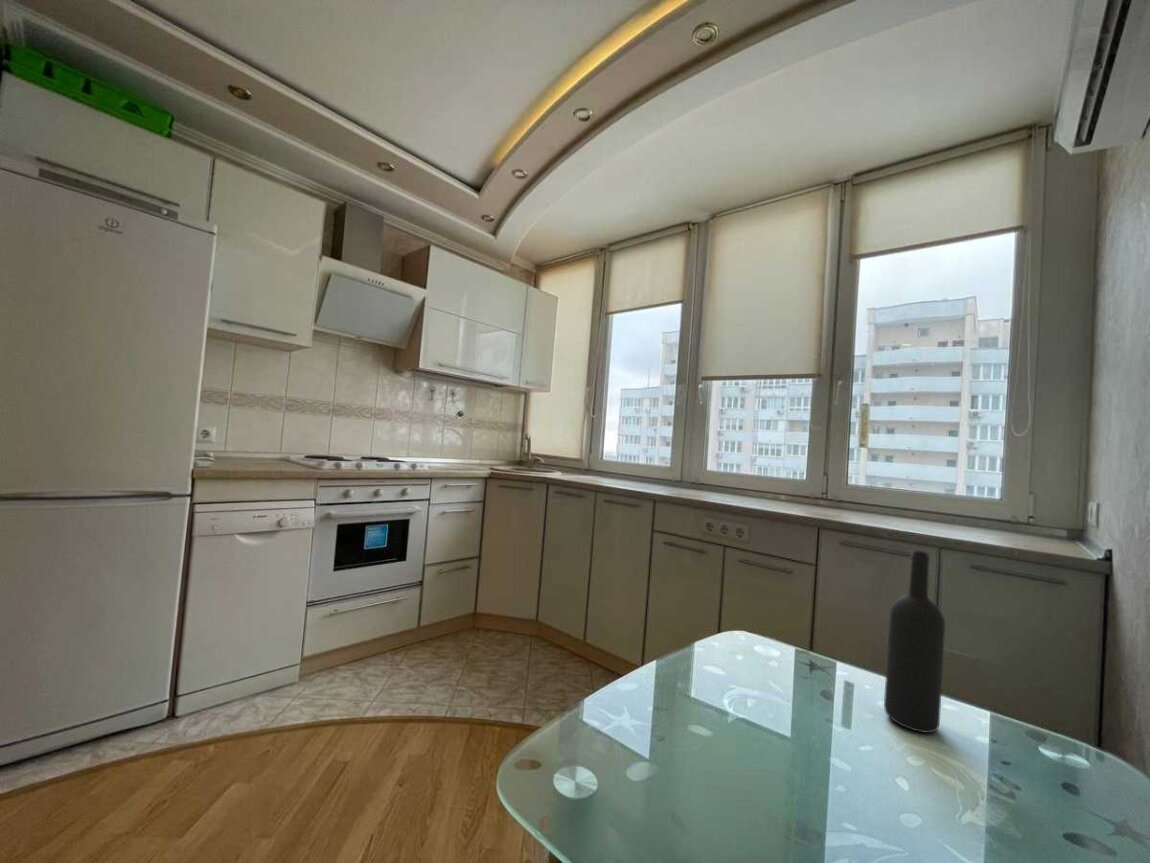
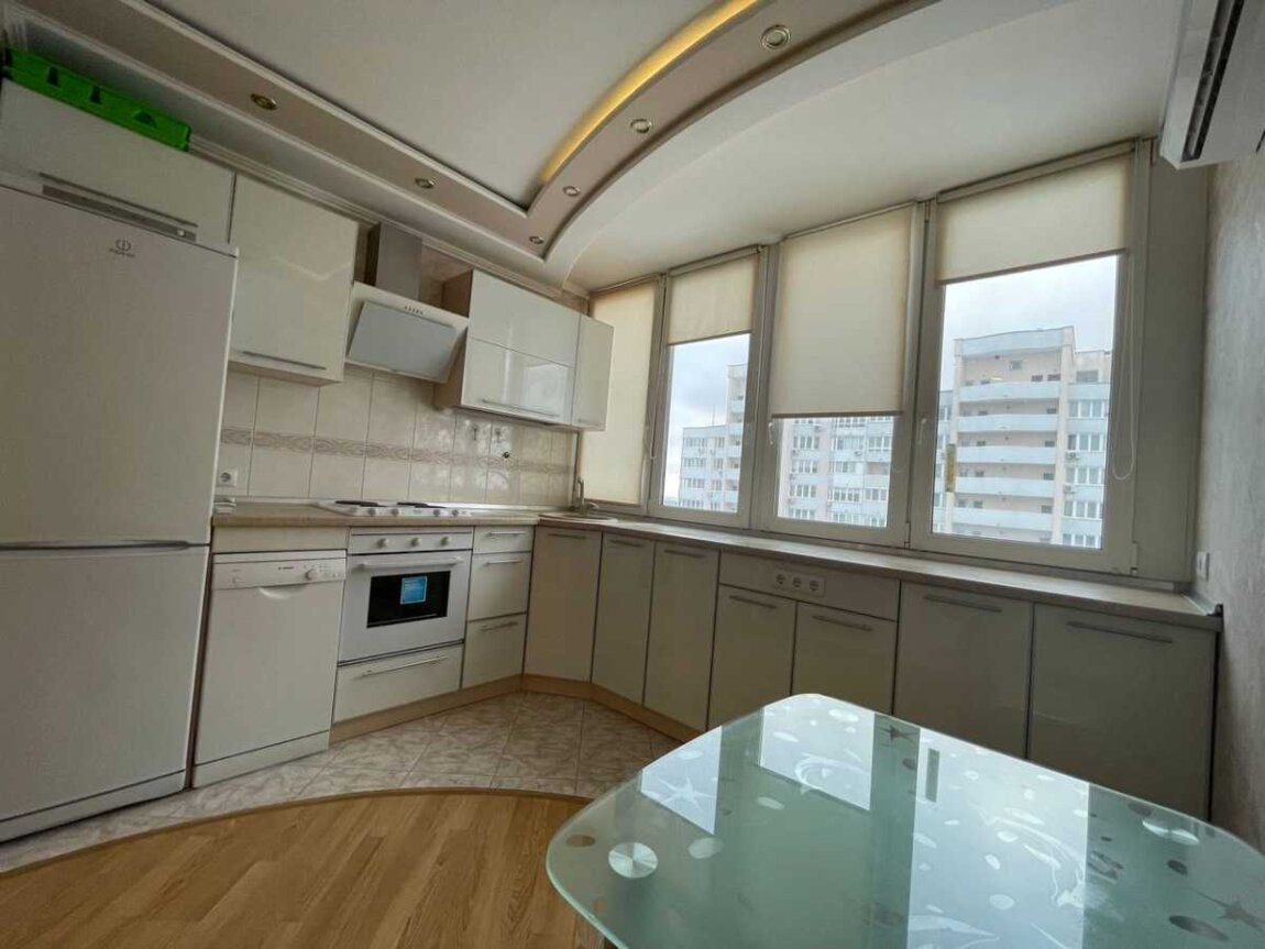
- wine bottle [883,550,946,734]
